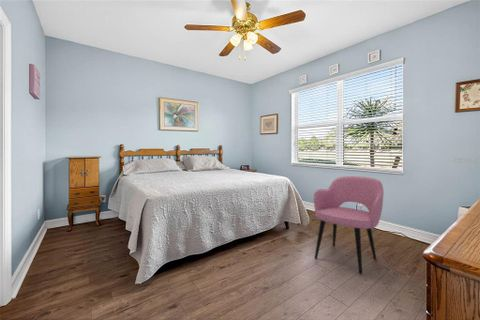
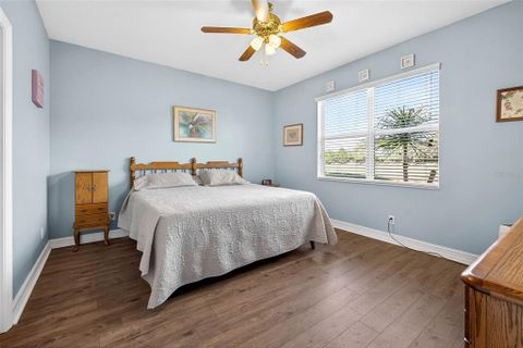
- armchair [313,175,384,276]
